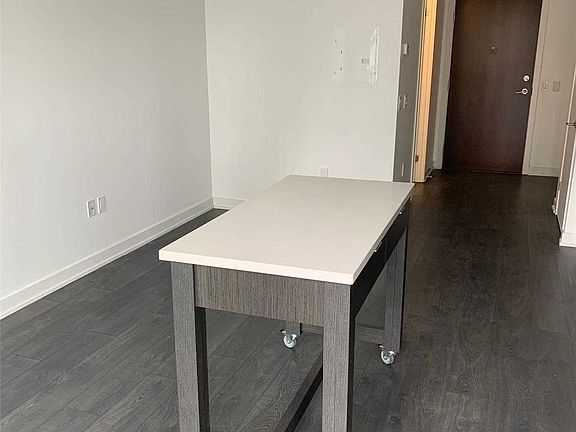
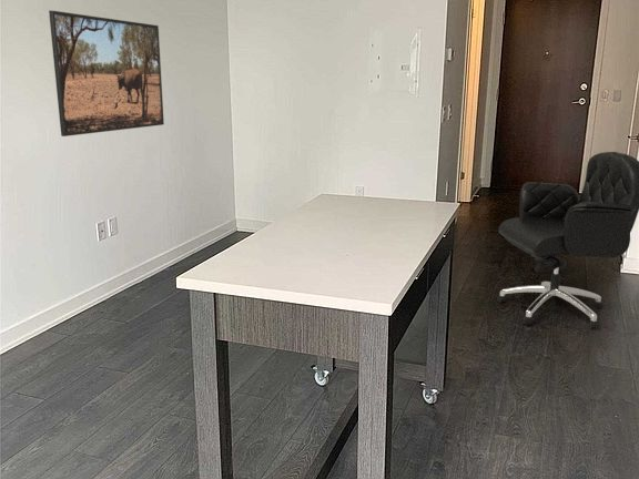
+ office chair [496,151,639,329]
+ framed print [48,10,165,137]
